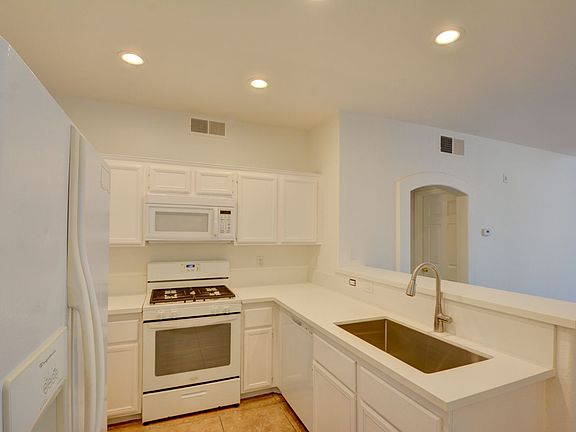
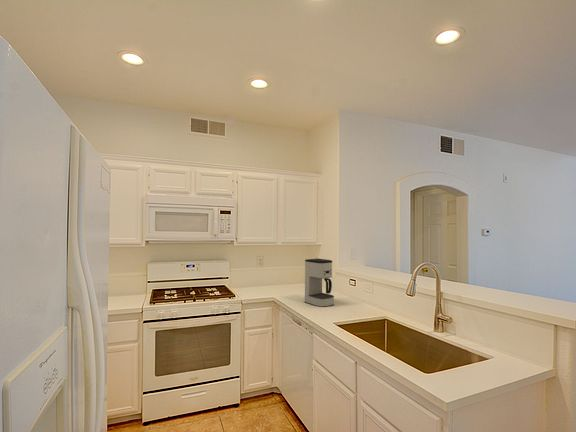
+ coffee maker [304,258,335,308]
